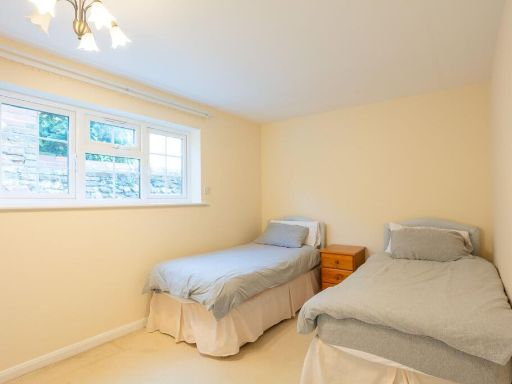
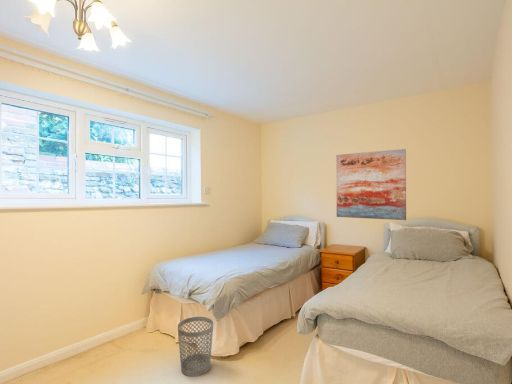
+ wastebasket [177,316,214,378]
+ wall art [335,148,407,221]
